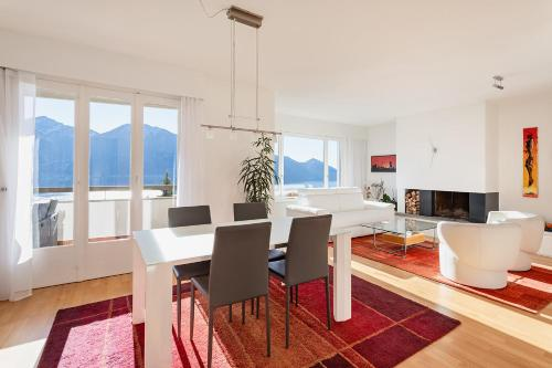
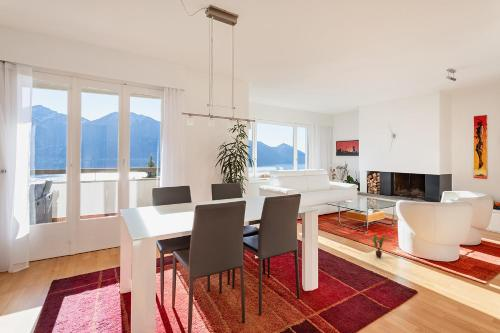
+ potted plant [368,234,393,259]
